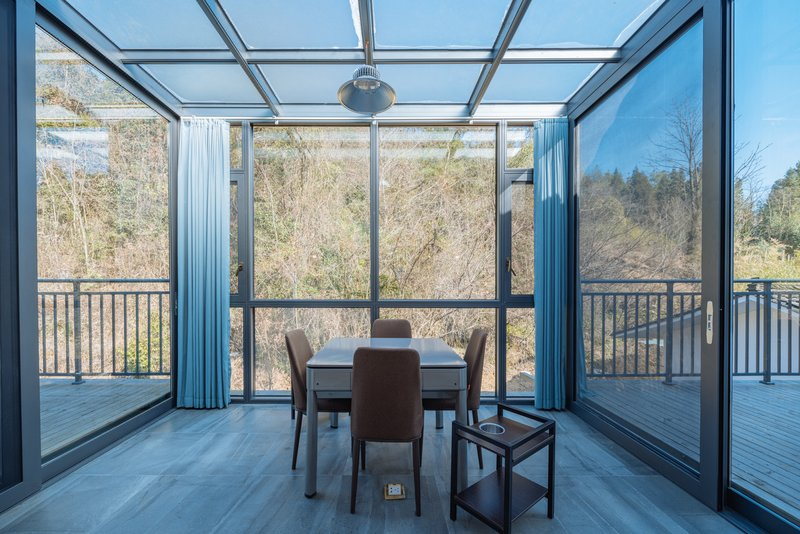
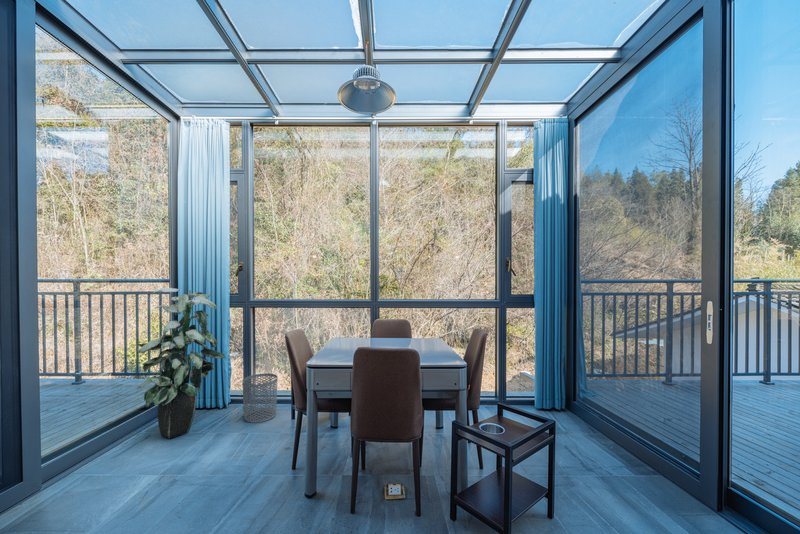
+ indoor plant [136,287,226,439]
+ waste bin [241,372,278,424]
